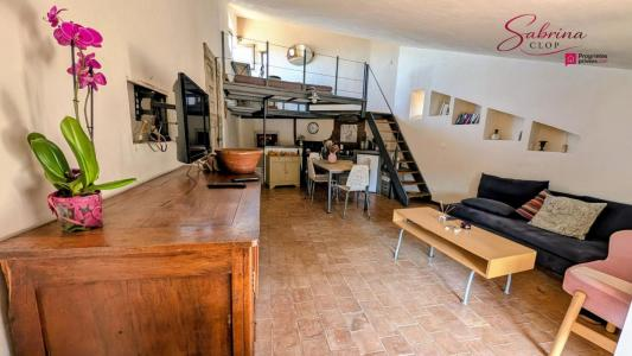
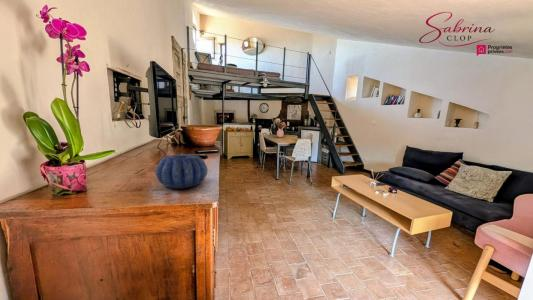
+ decorative bowl [155,154,208,190]
